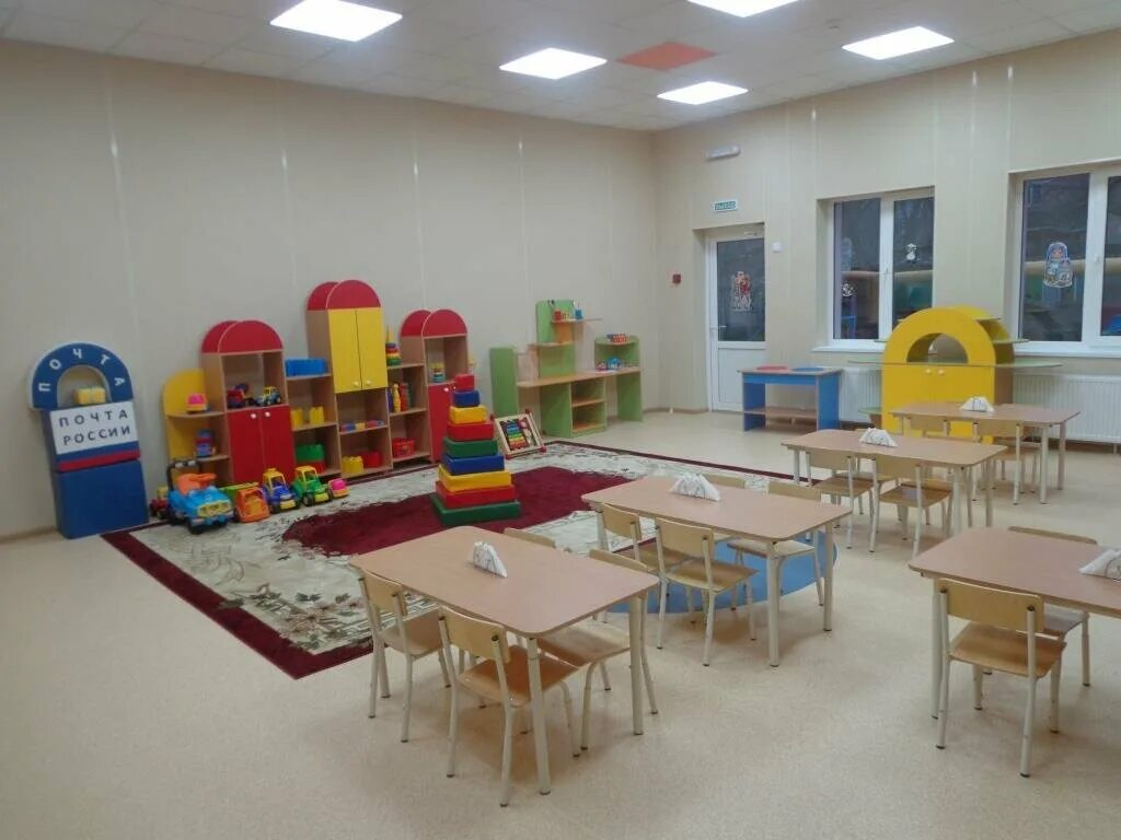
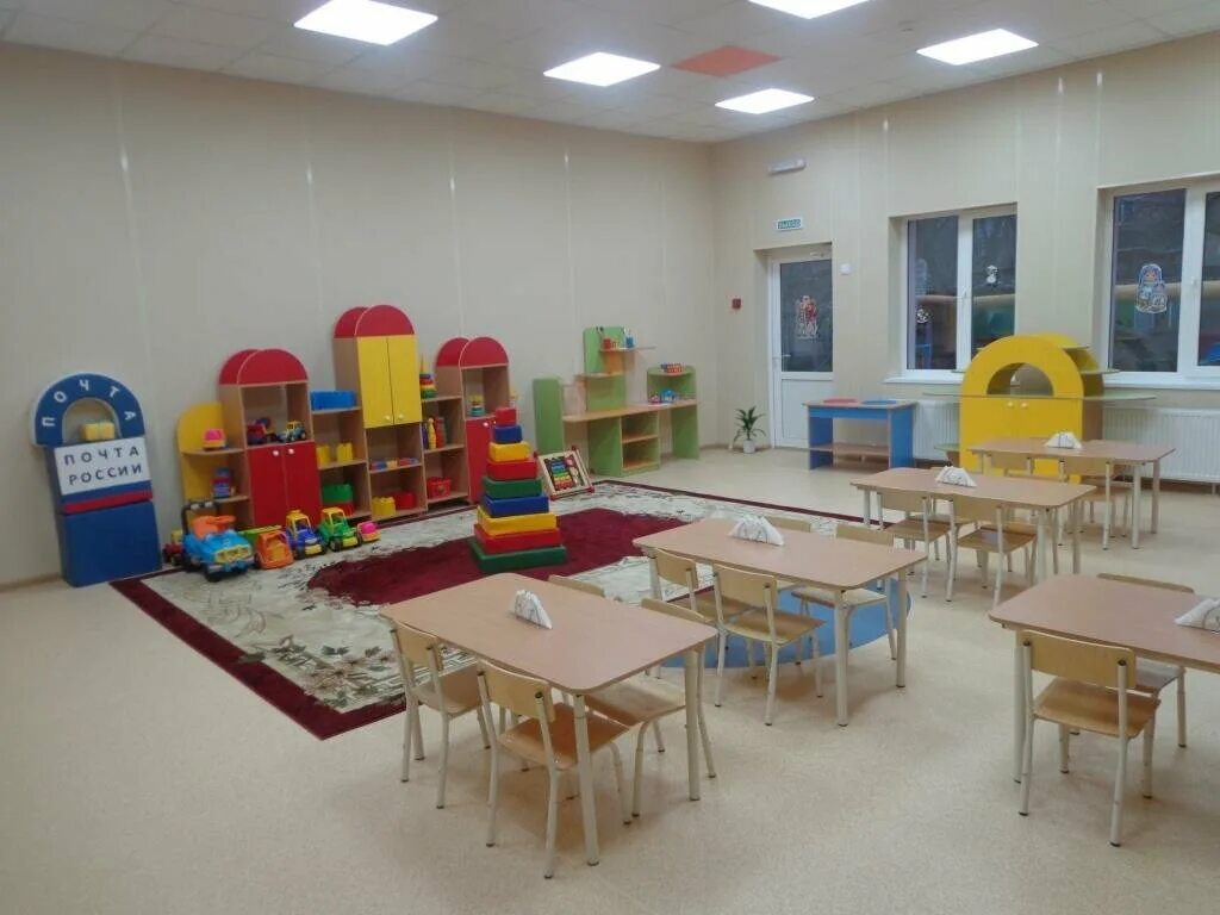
+ indoor plant [732,404,767,454]
